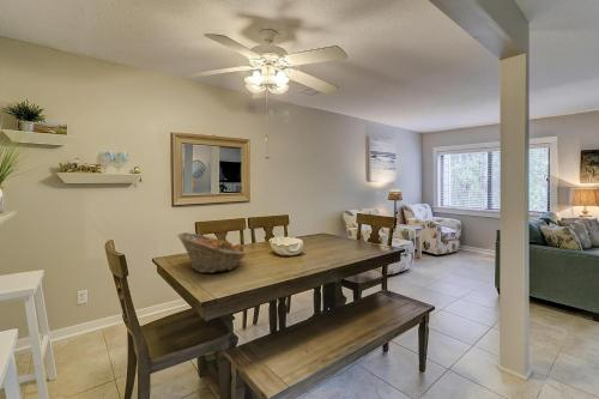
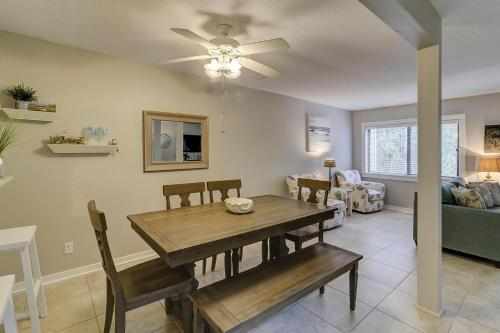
- fruit basket [176,231,247,274]
